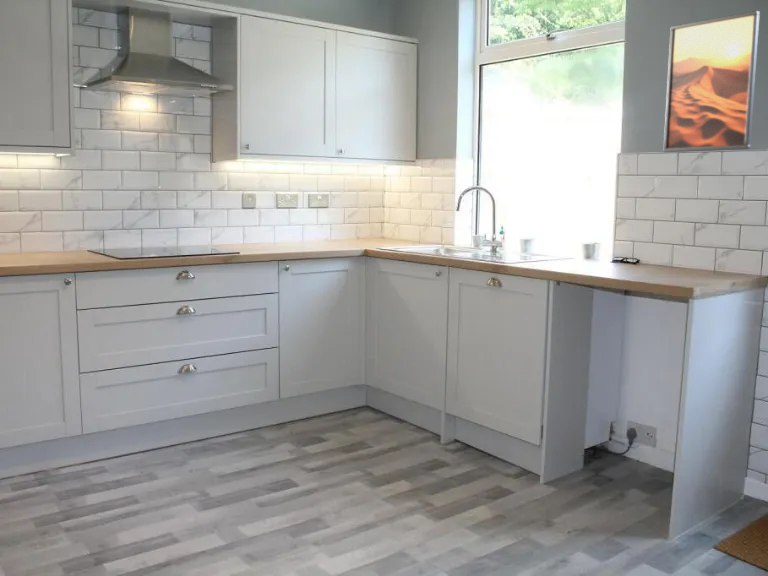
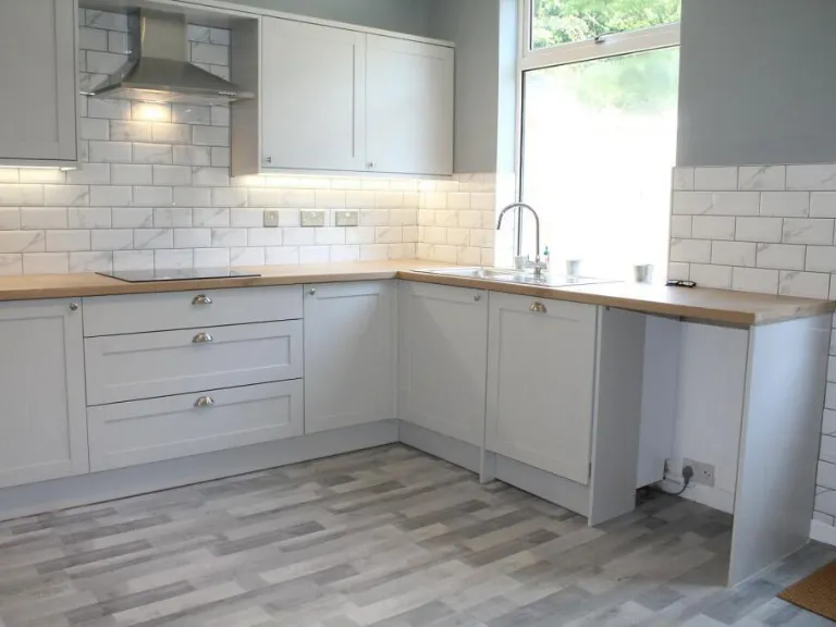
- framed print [662,10,761,153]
